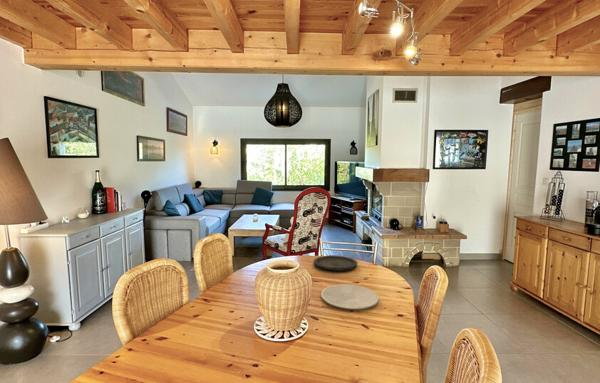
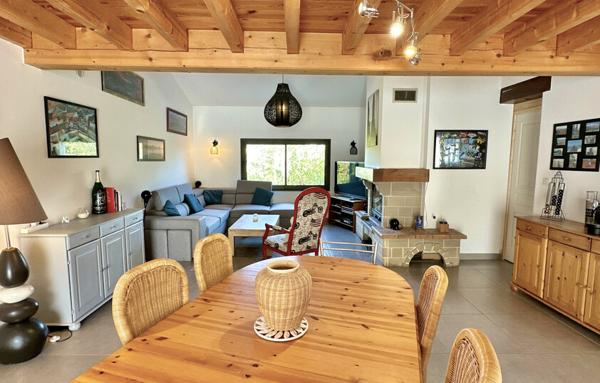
- plate [313,254,358,272]
- plate [320,283,380,310]
